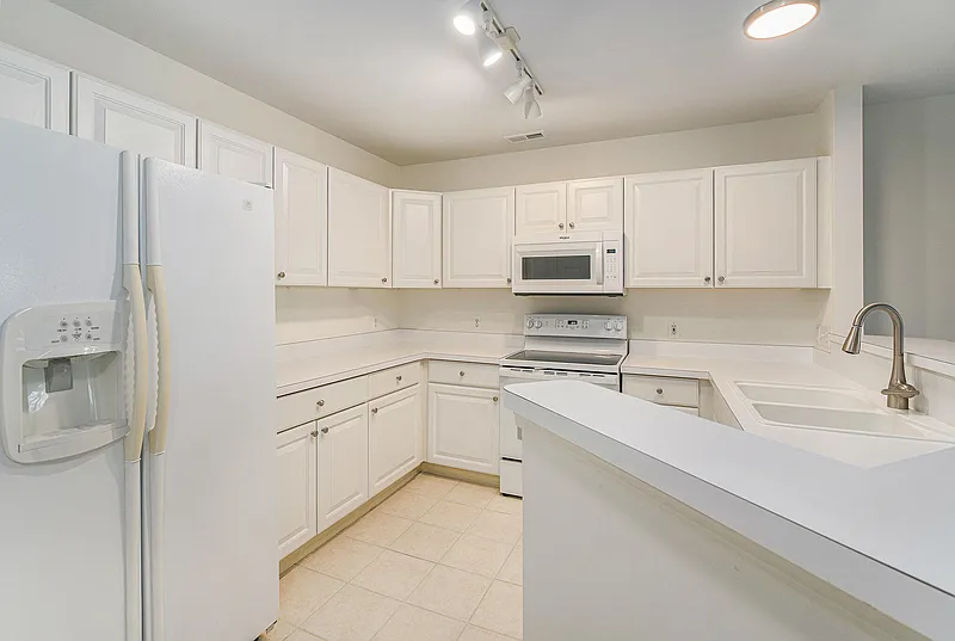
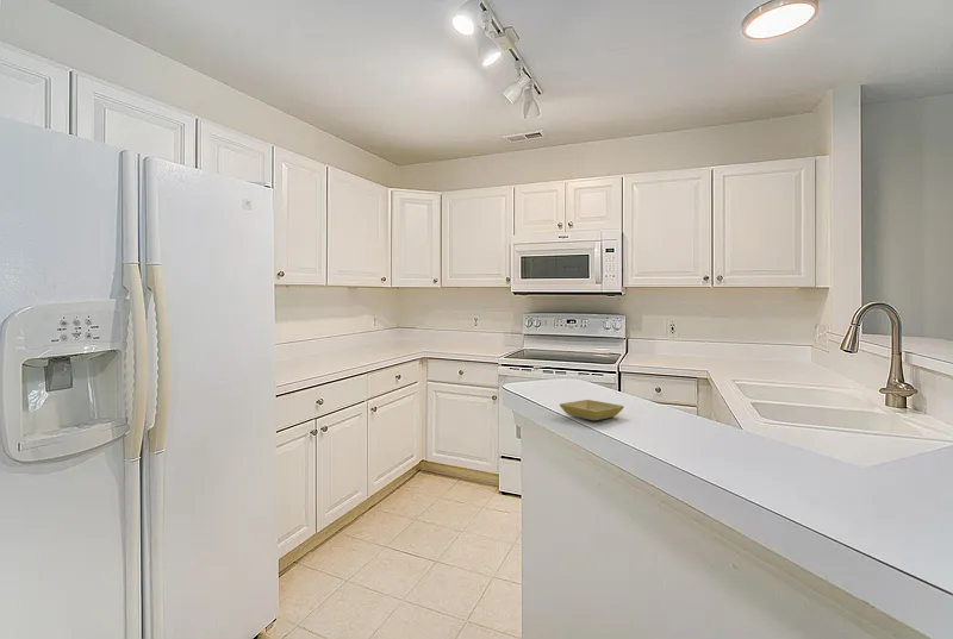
+ saucer [559,399,625,421]
